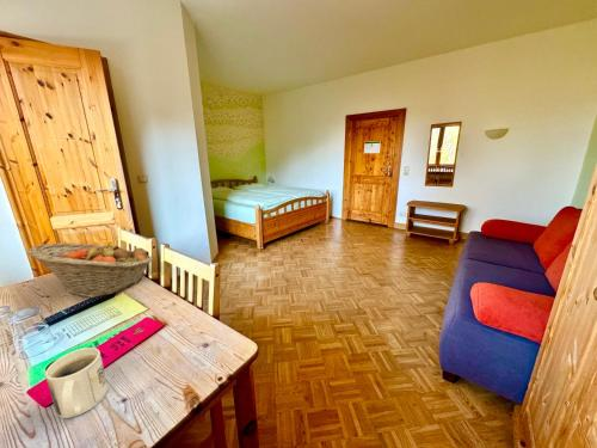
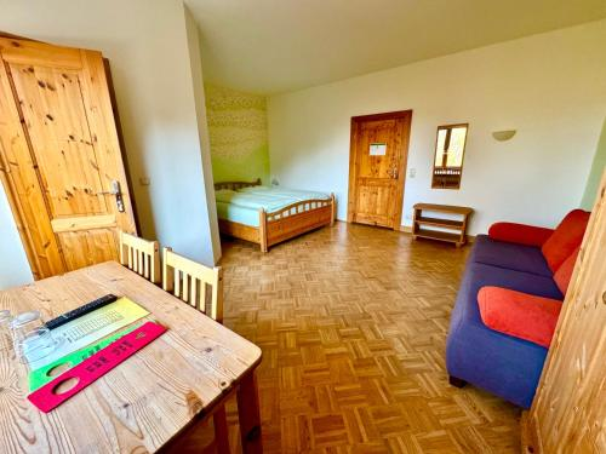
- mug [44,346,109,419]
- fruit basket [26,240,154,299]
